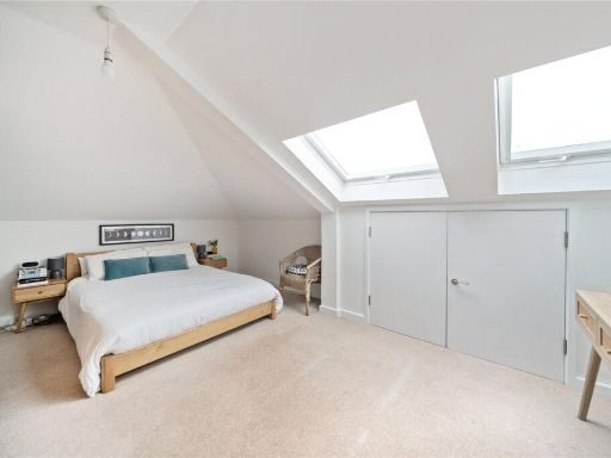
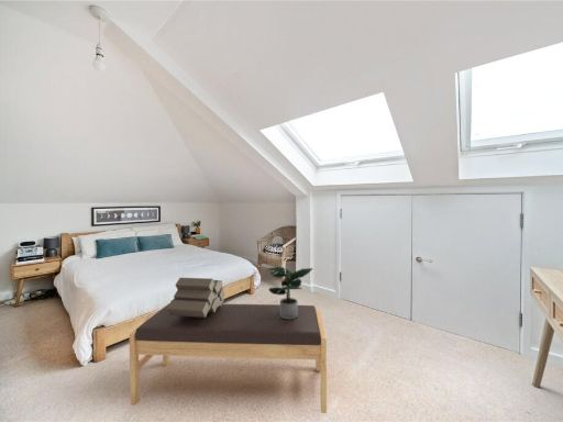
+ potted plant [267,266,313,319]
+ log pile [167,277,227,318]
+ bench [129,303,328,414]
